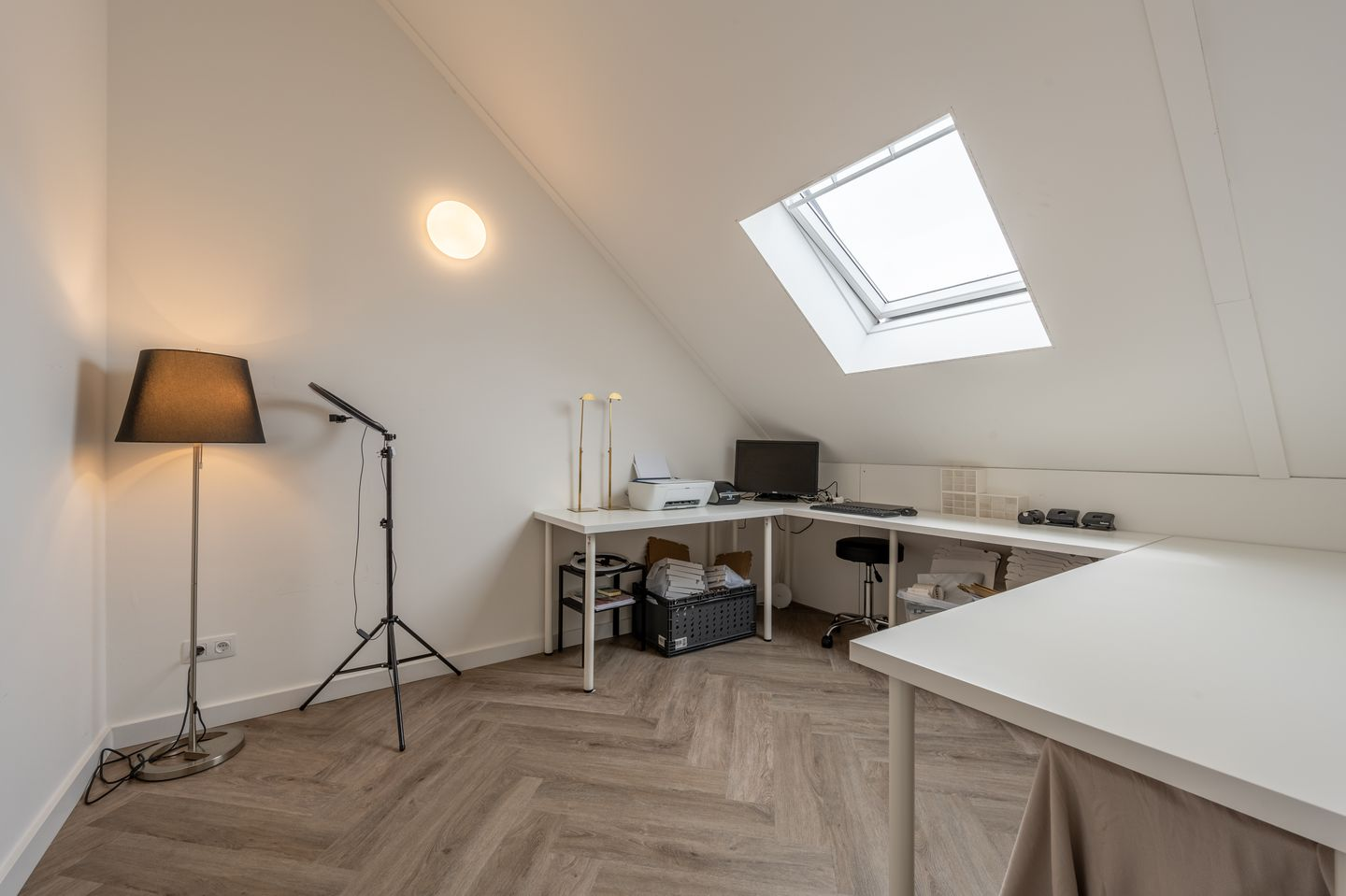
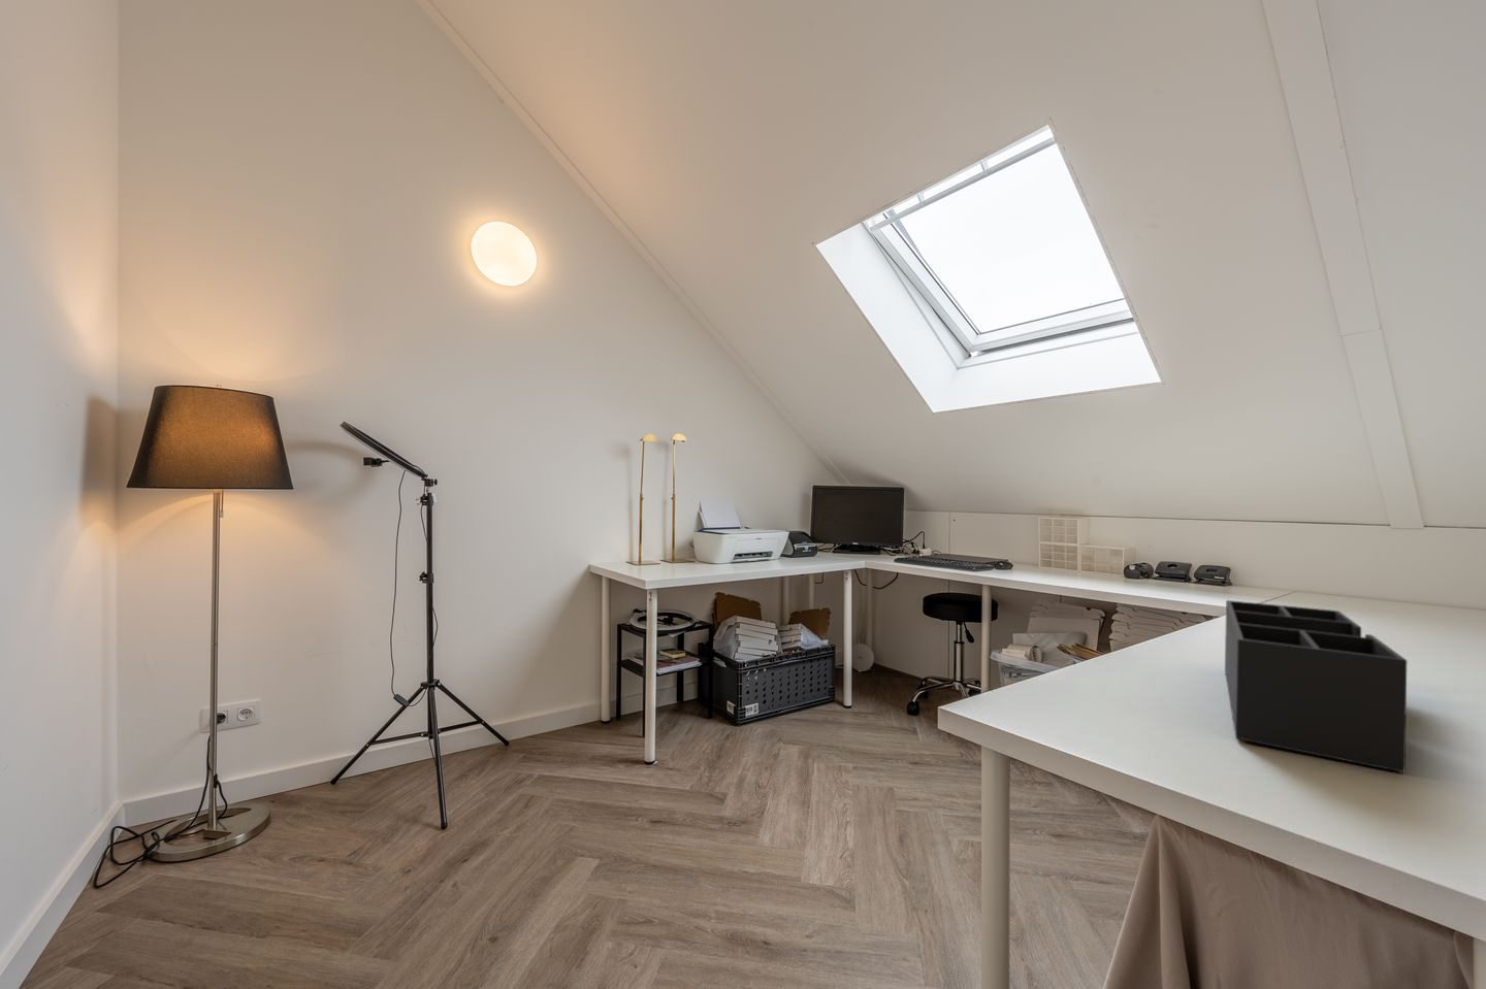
+ desk organizer [1224,599,1408,774]
